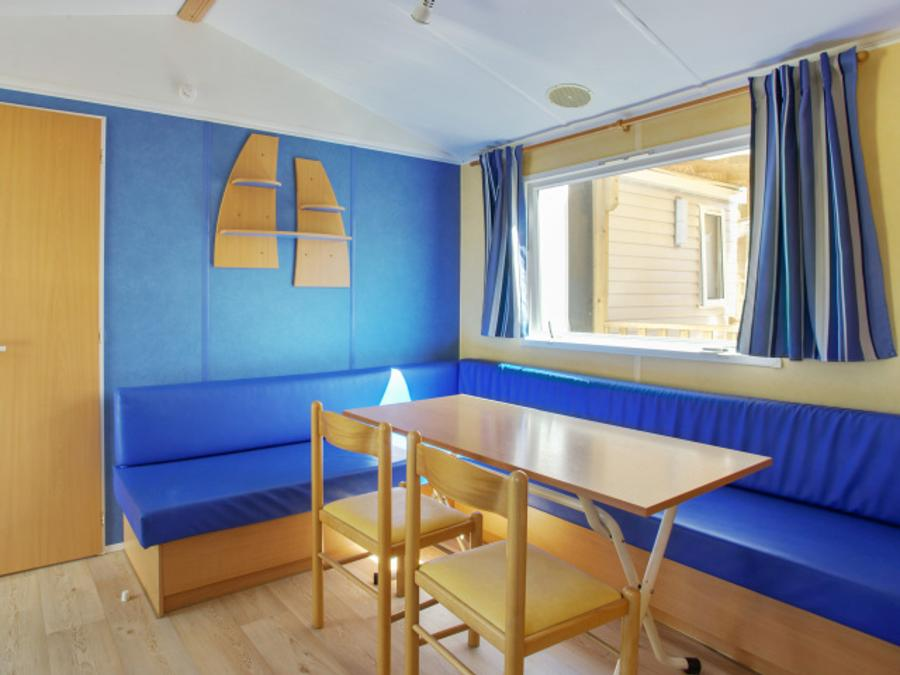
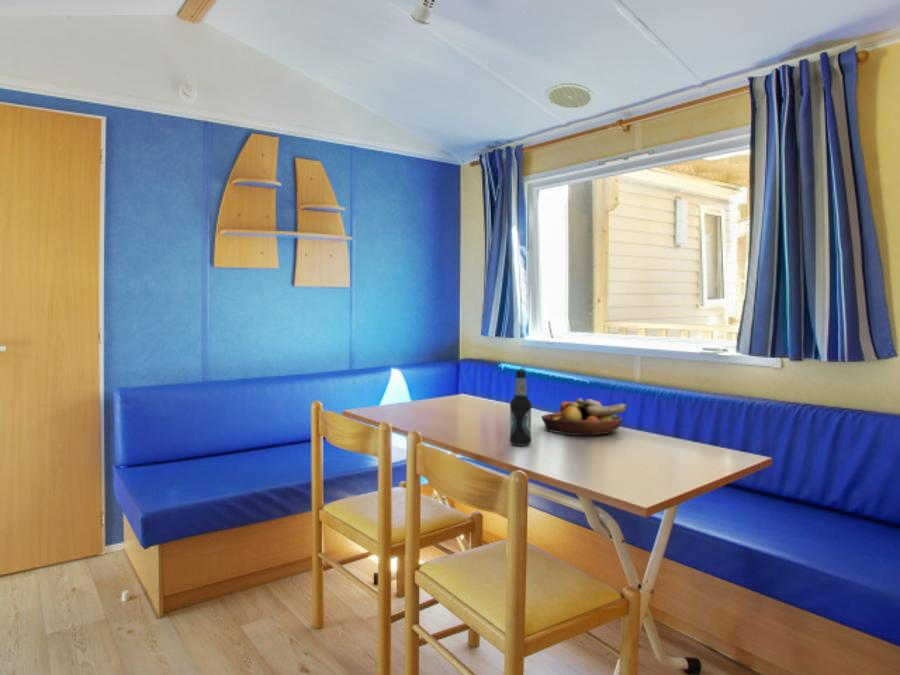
+ bottle [509,368,533,447]
+ fruit bowl [540,397,628,436]
